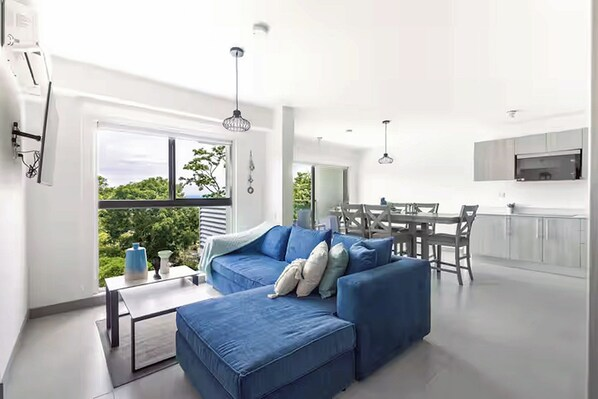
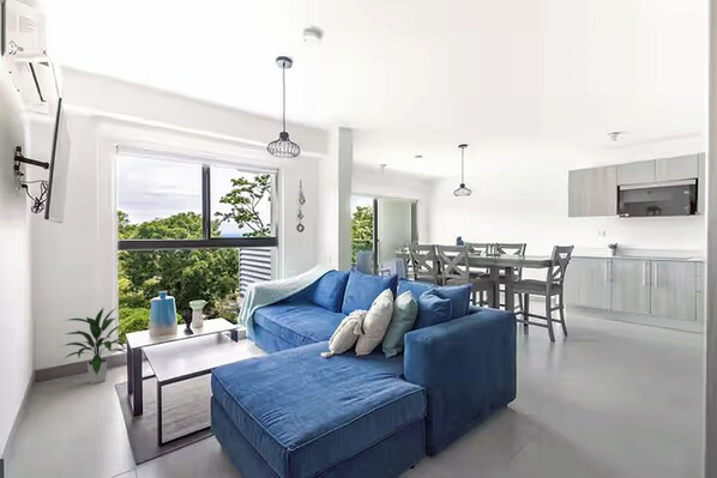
+ indoor plant [61,307,127,385]
